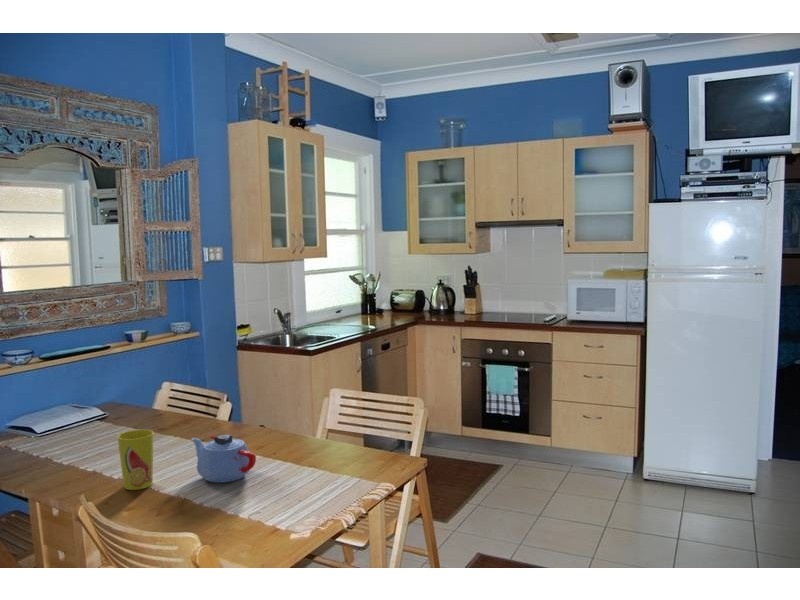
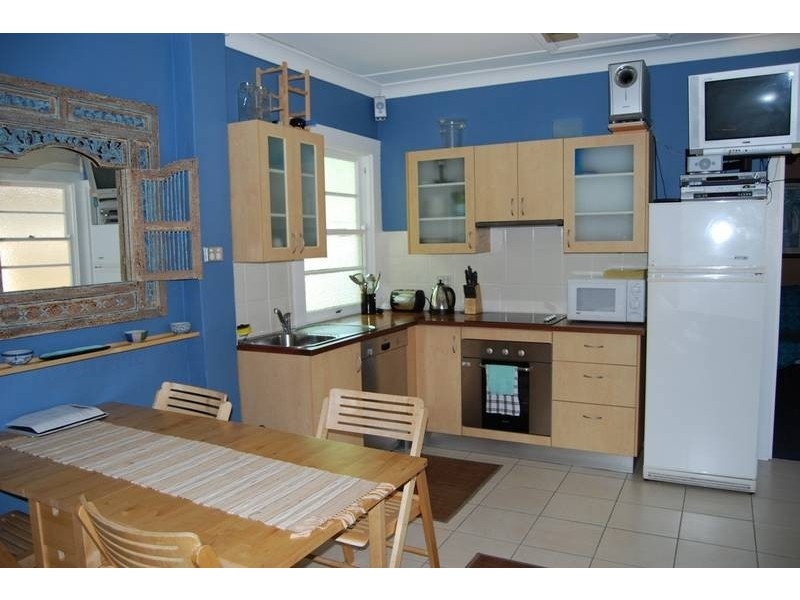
- teapot [190,433,257,484]
- cup [116,429,155,491]
